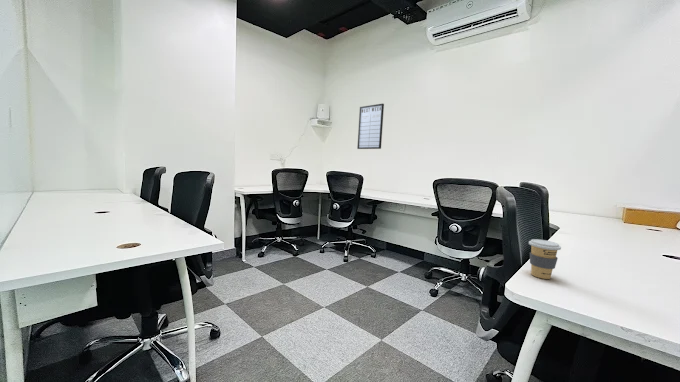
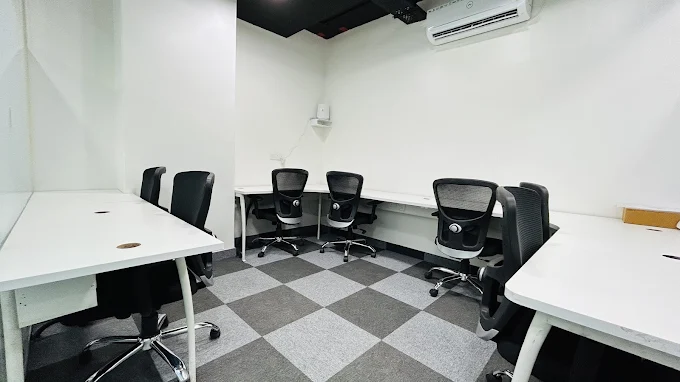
- writing board [356,103,385,150]
- coffee cup [528,238,562,280]
